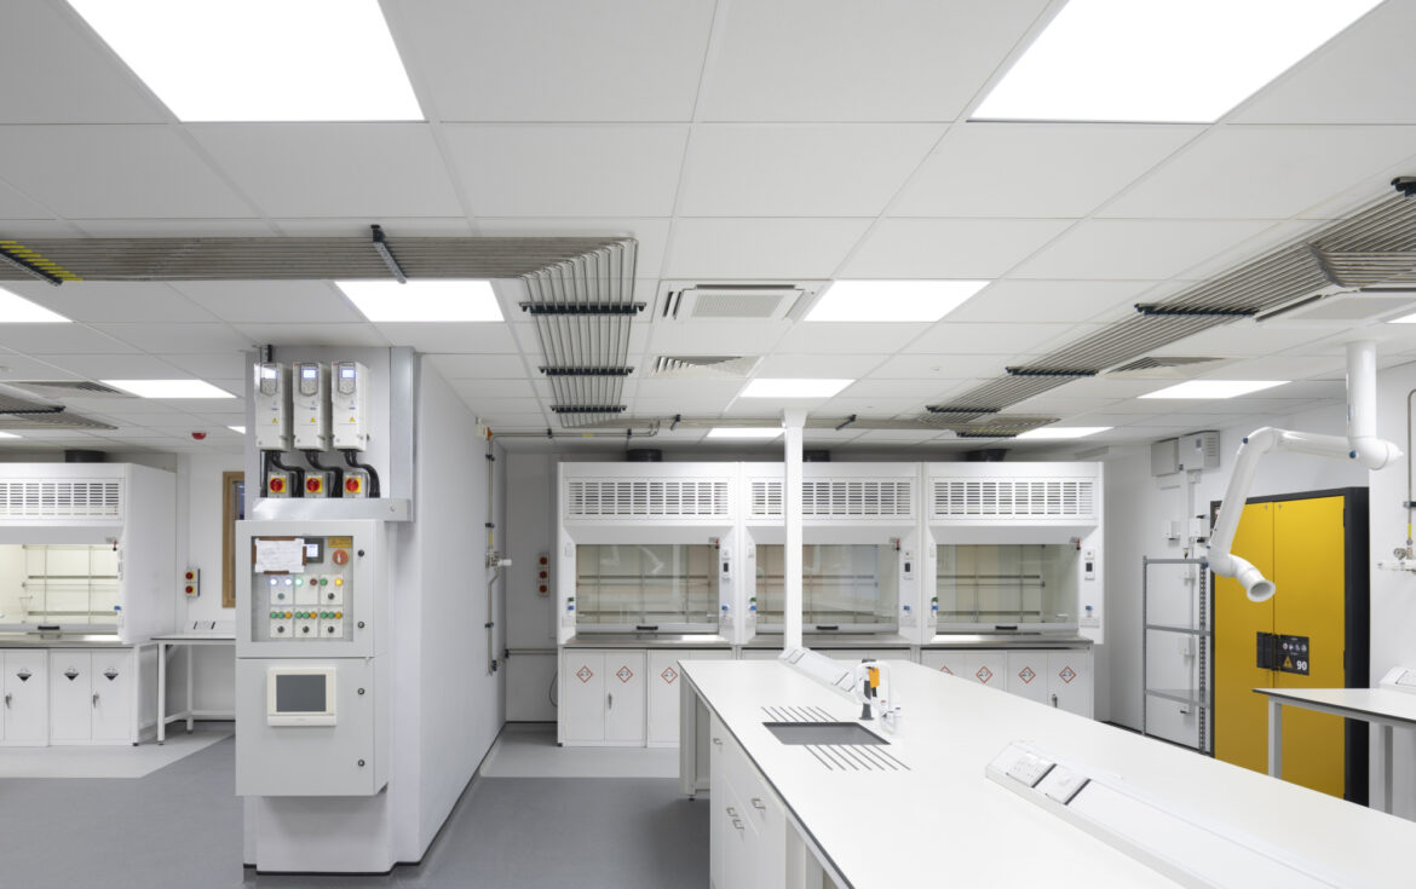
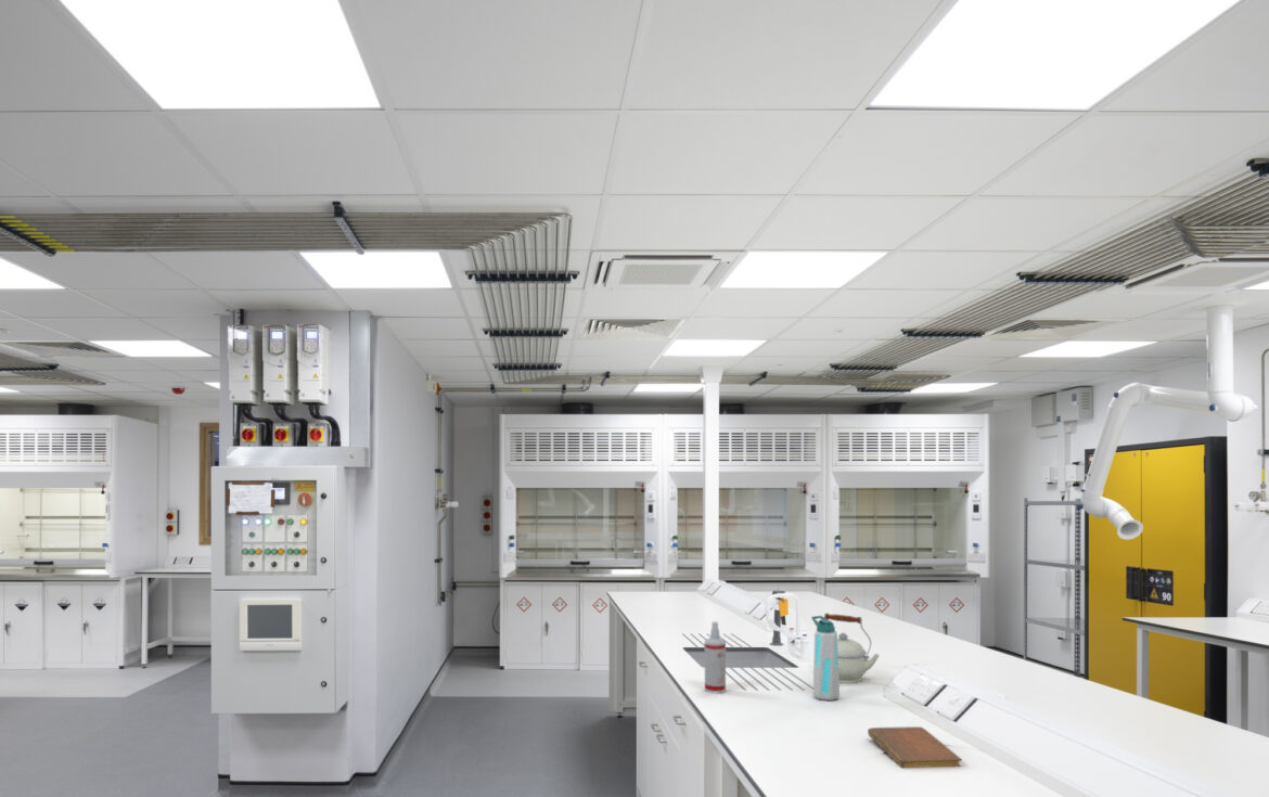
+ kettle [823,612,881,684]
+ spray bottle [704,620,727,694]
+ notebook [867,725,962,769]
+ water bottle [810,615,841,702]
